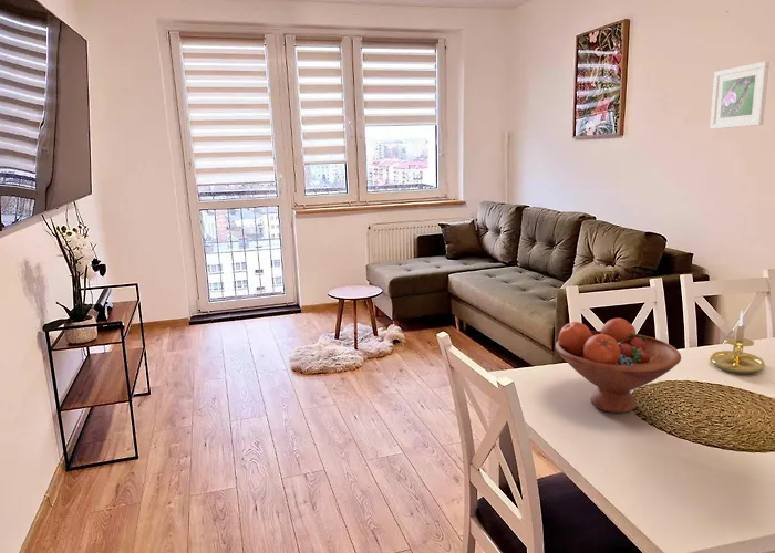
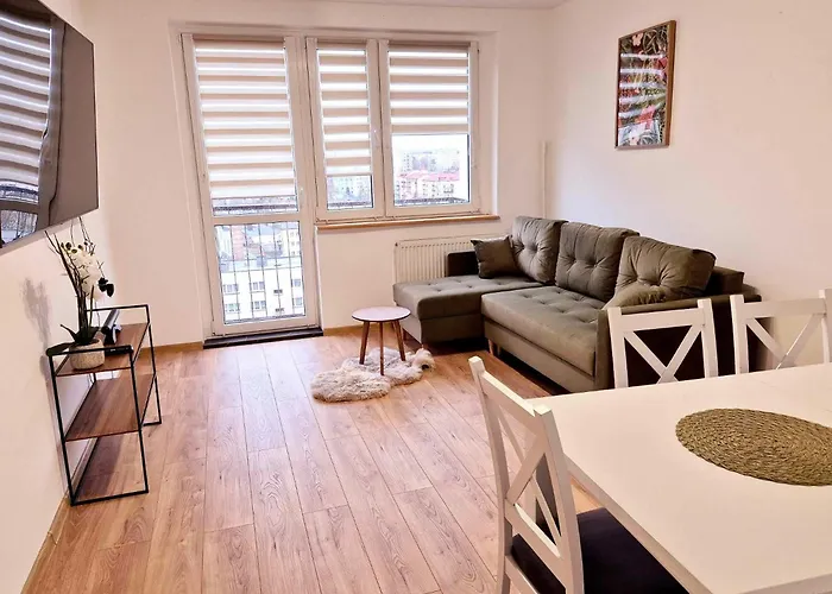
- fruit bowl [555,317,682,414]
- candle holder [709,310,766,375]
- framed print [709,61,771,131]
